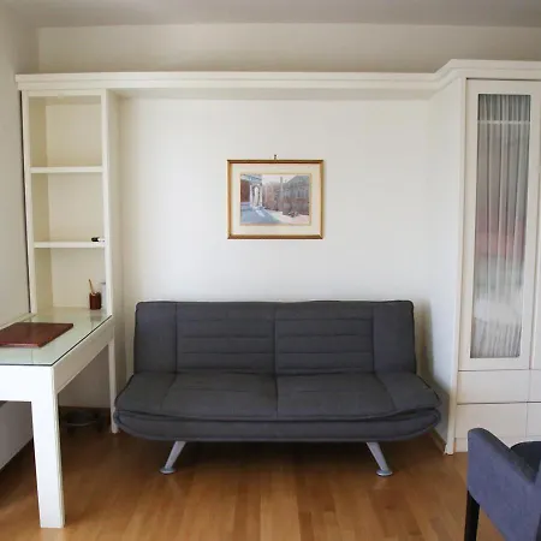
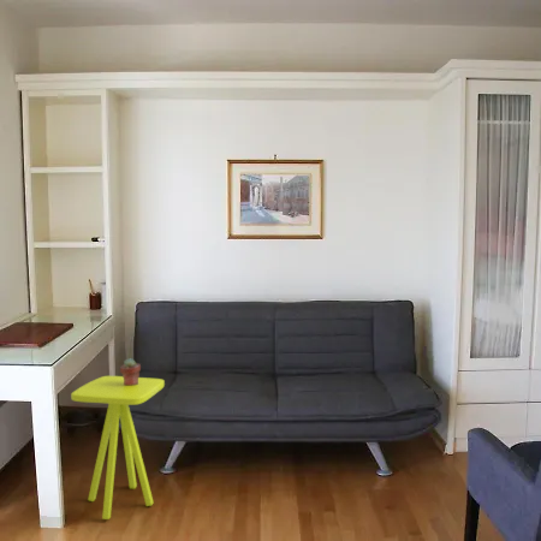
+ potted succulent [119,357,142,386]
+ side table [70,375,166,521]
